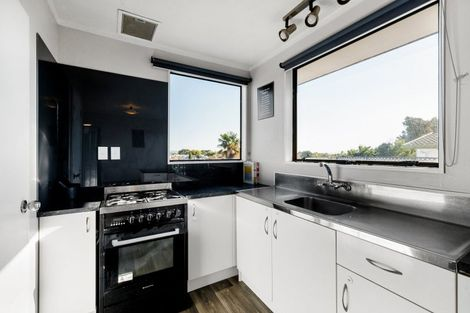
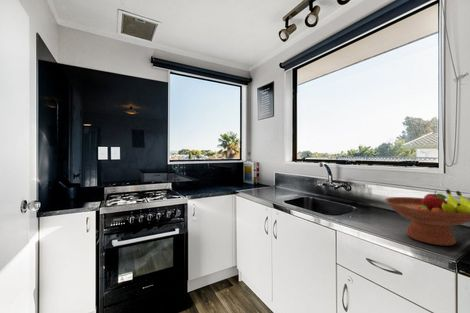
+ fruit bowl [384,188,470,247]
